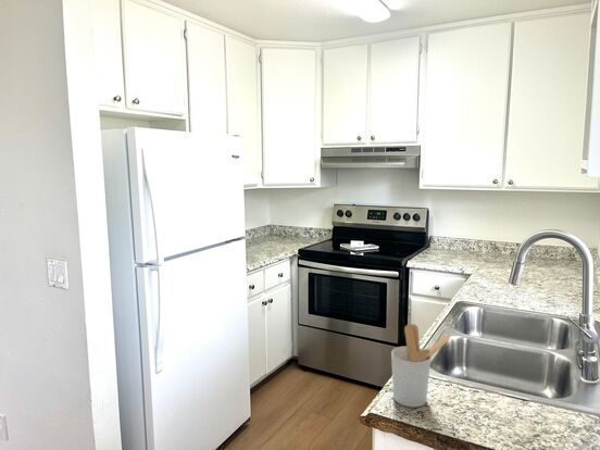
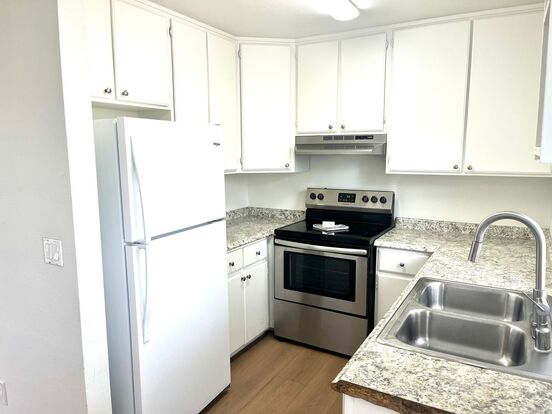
- utensil holder [390,323,452,409]
